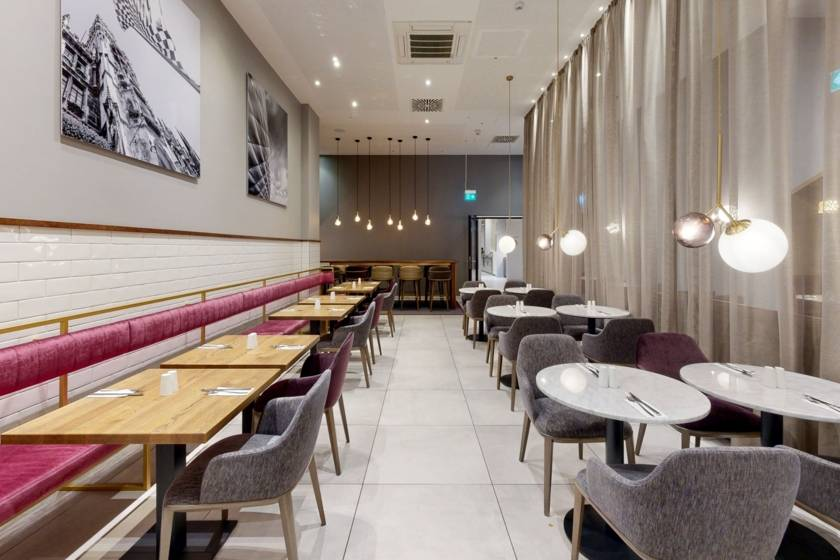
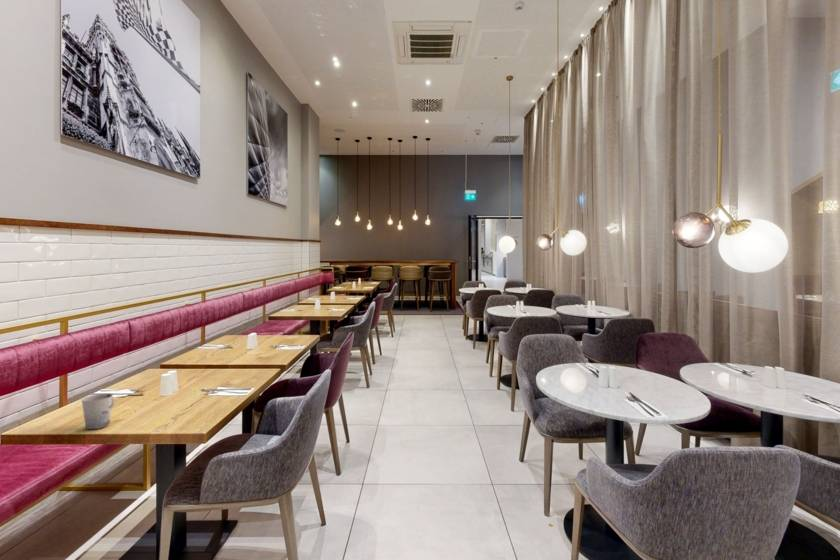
+ cup [81,393,115,430]
